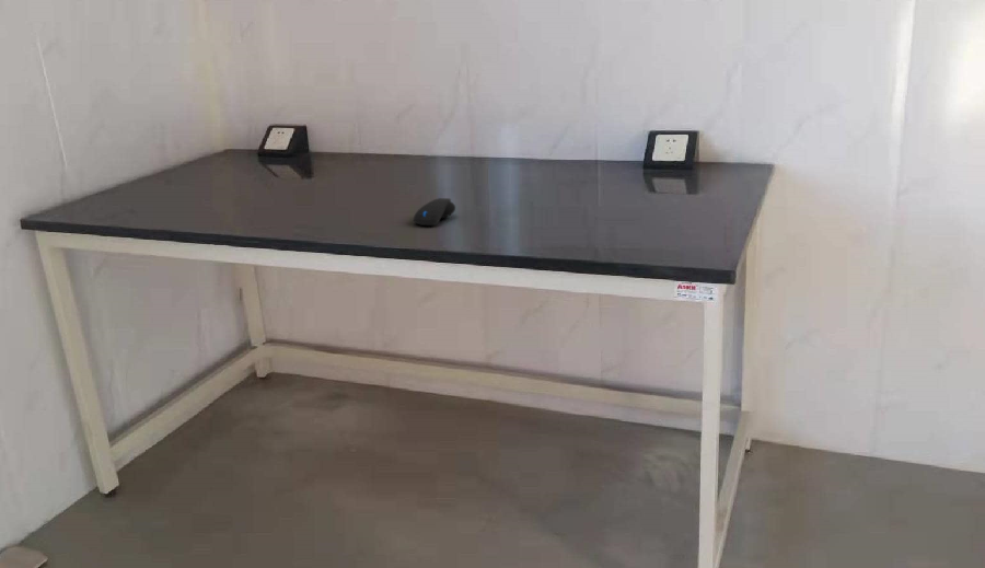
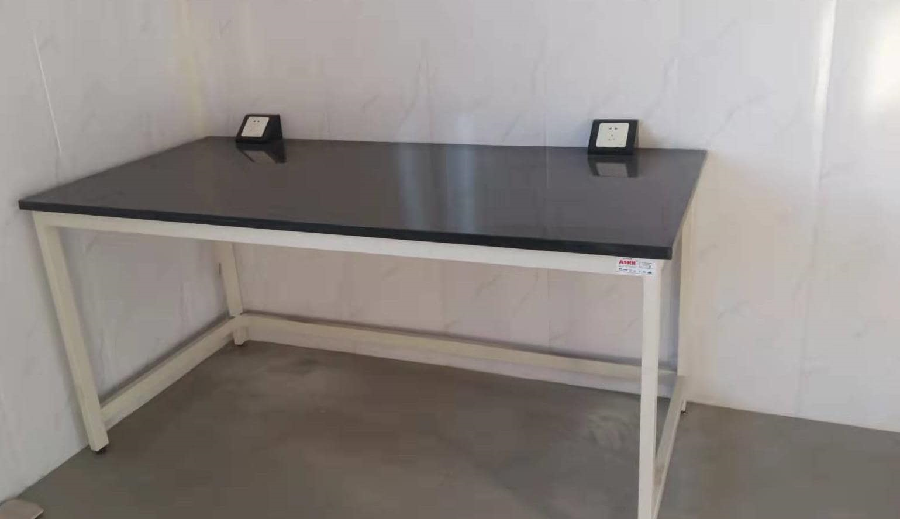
- computer mouse [413,197,456,227]
